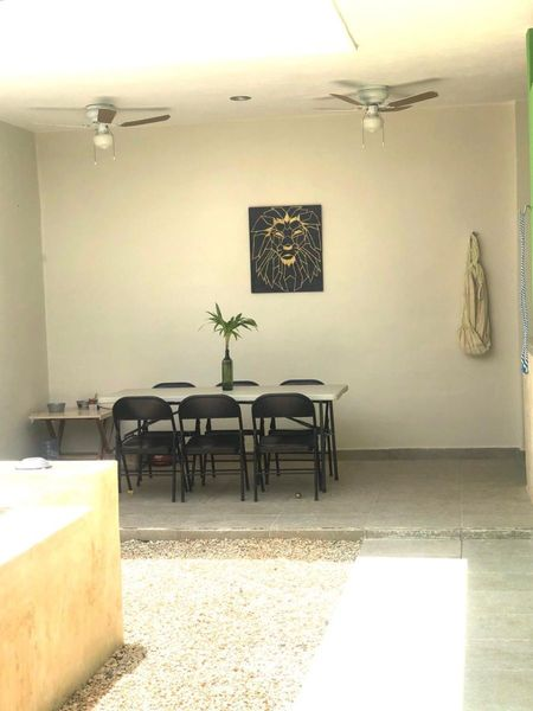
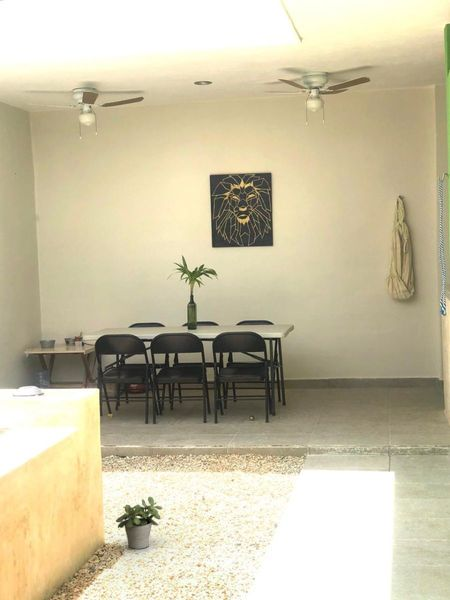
+ potted plant [115,496,164,550]
